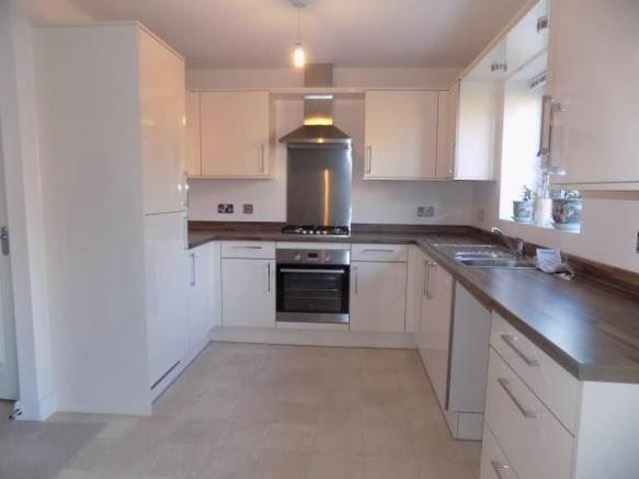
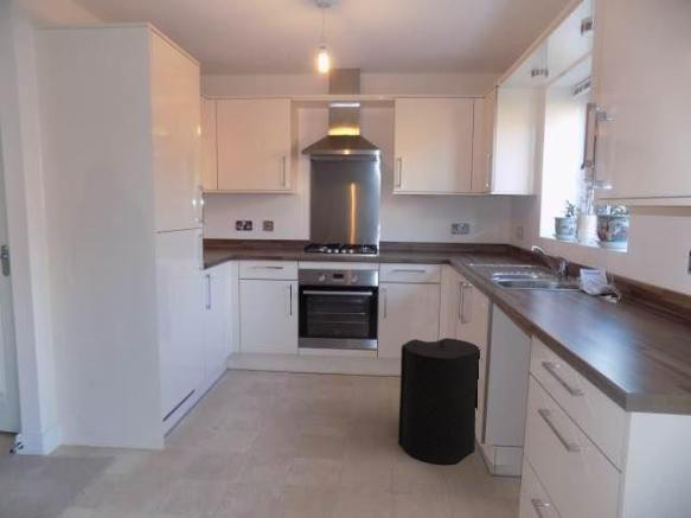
+ trash can [397,337,481,466]
